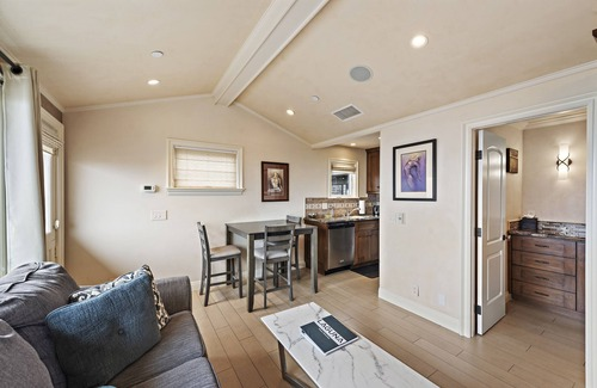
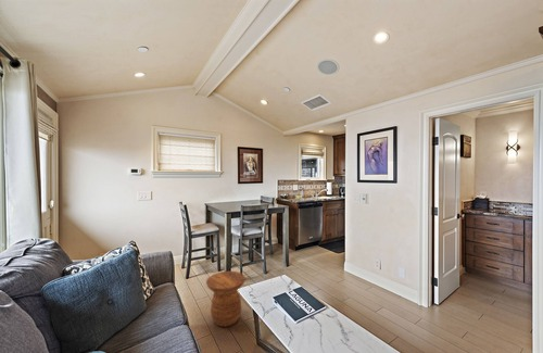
+ side table [205,270,247,327]
